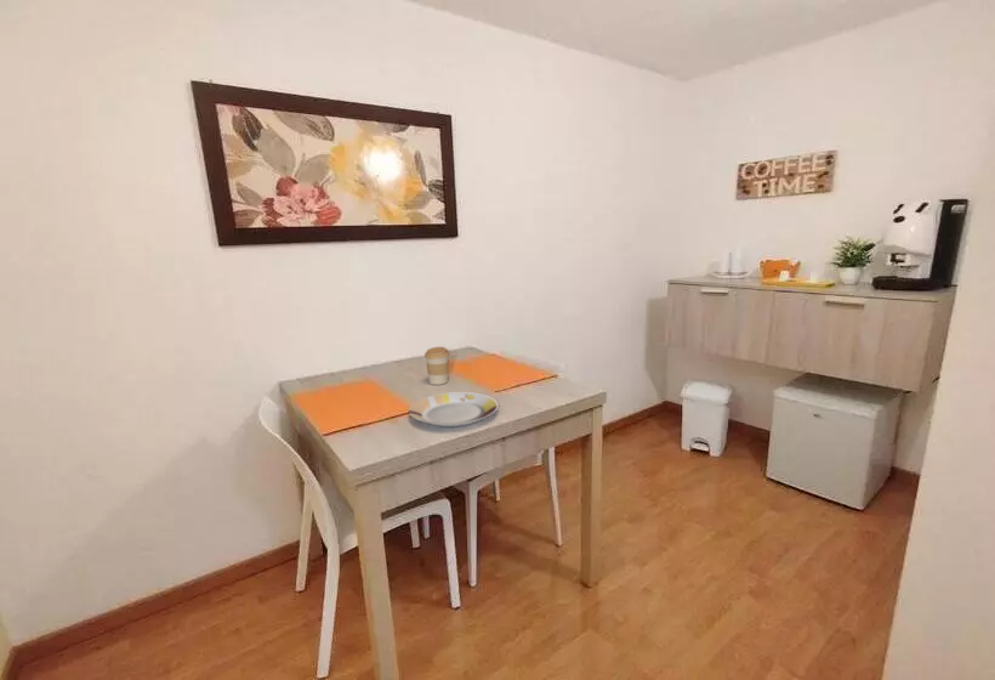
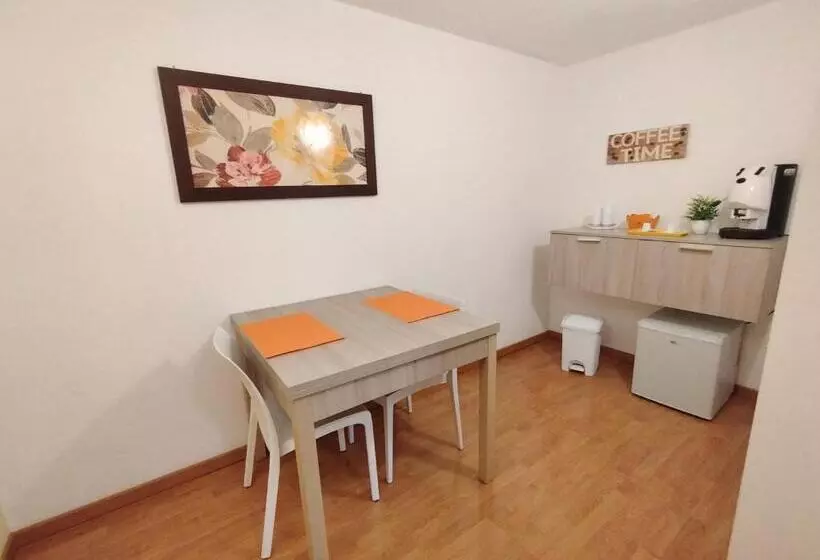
- plate [408,391,500,427]
- coffee cup [423,346,450,386]
